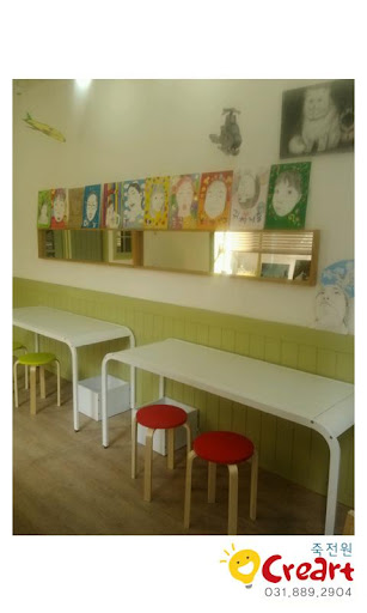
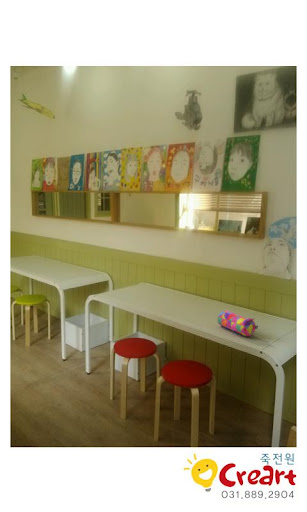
+ pencil case [217,310,259,337]
